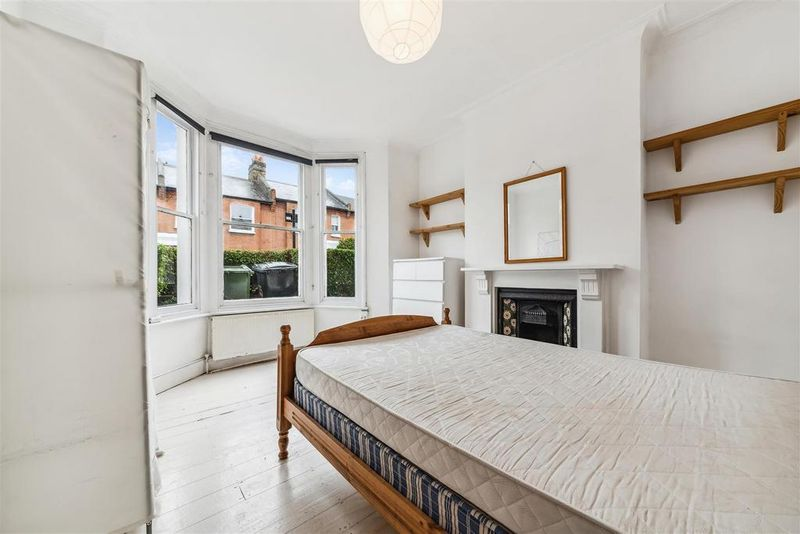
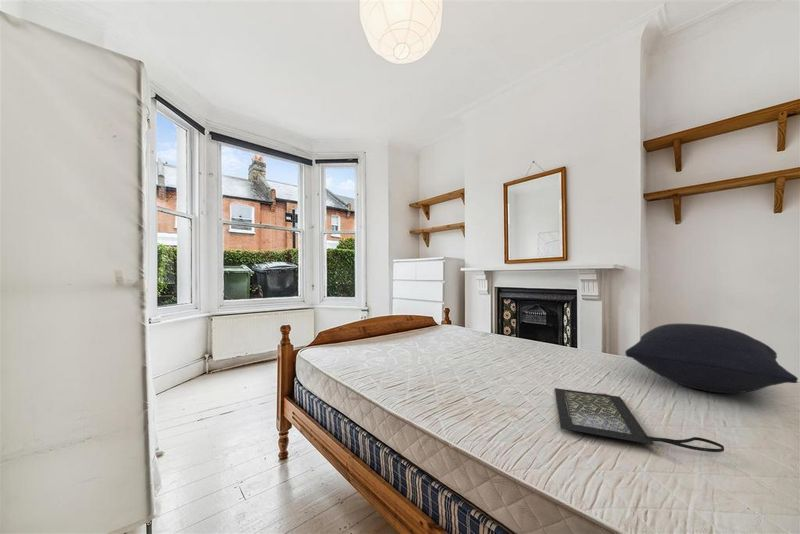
+ pillow [624,323,799,394]
+ clutch bag [554,387,725,457]
